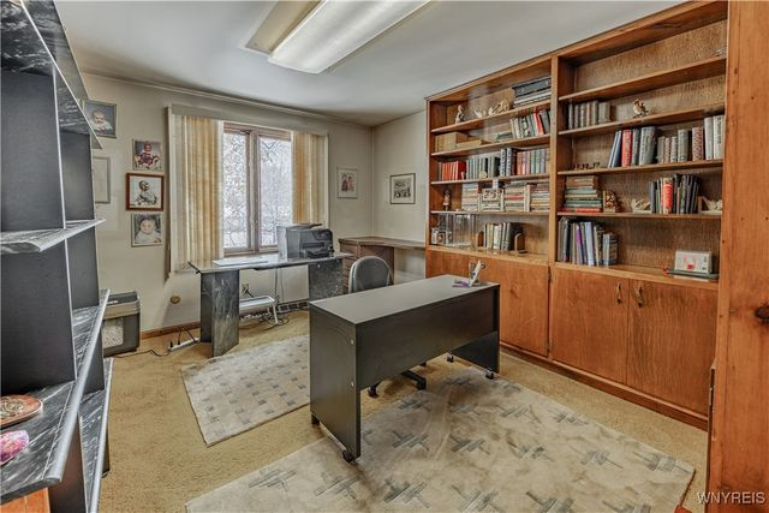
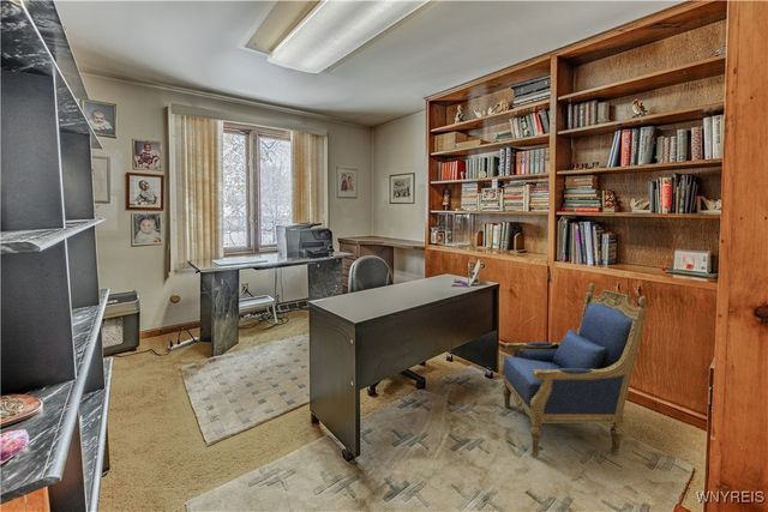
+ armchair [502,272,648,457]
